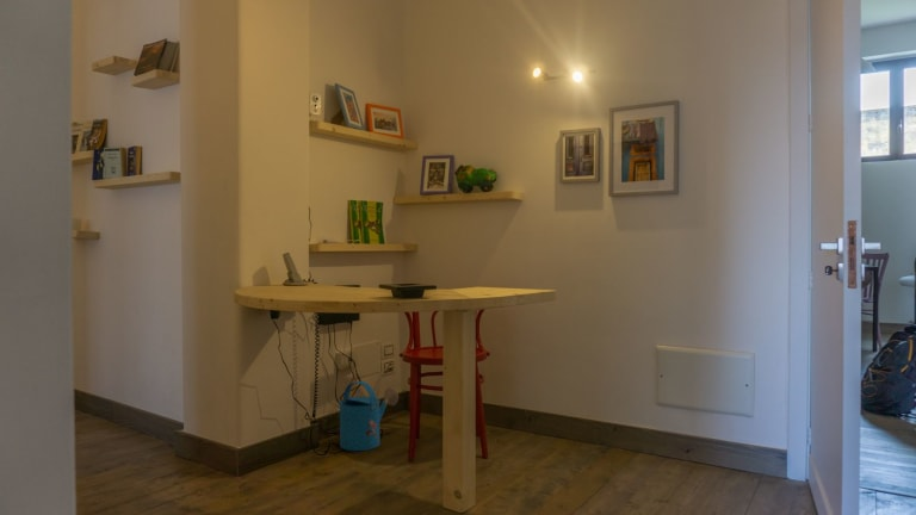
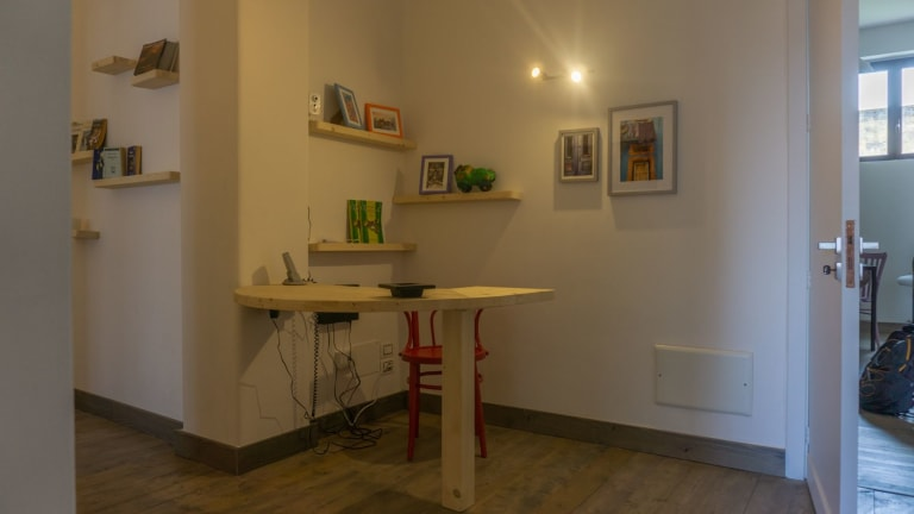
- watering can [339,380,400,452]
